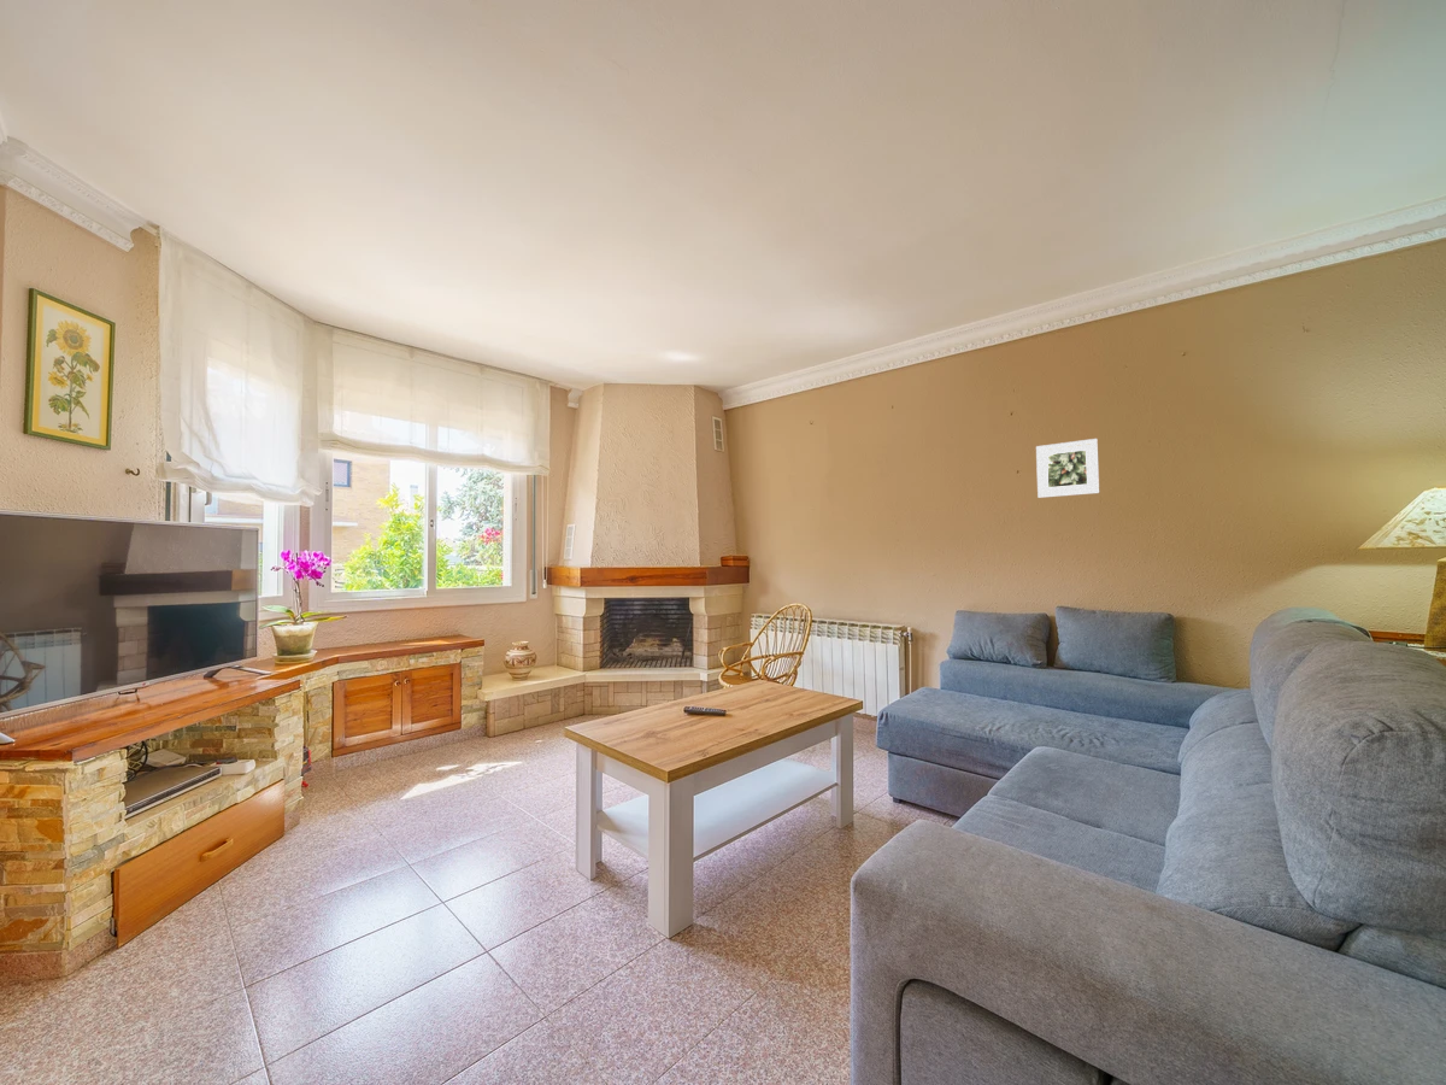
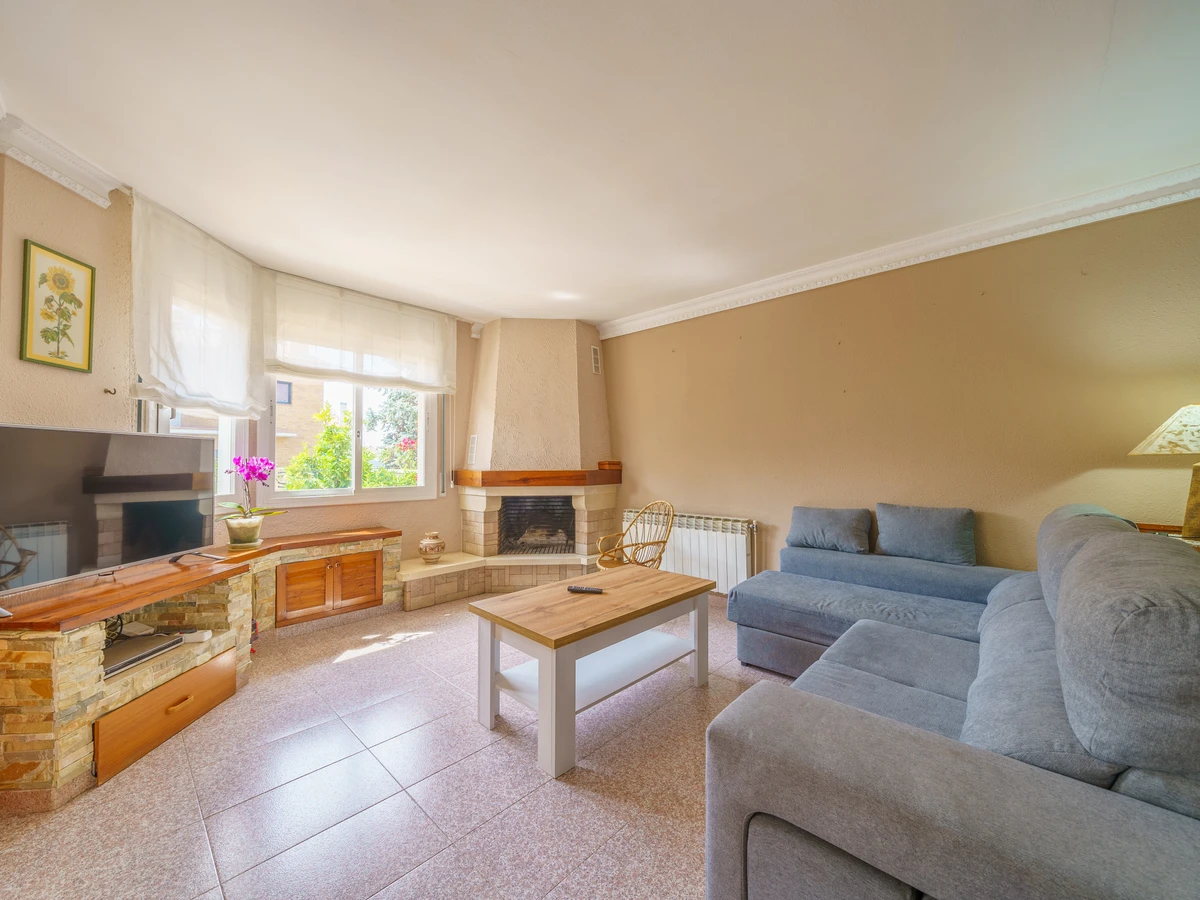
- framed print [1035,438,1101,499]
